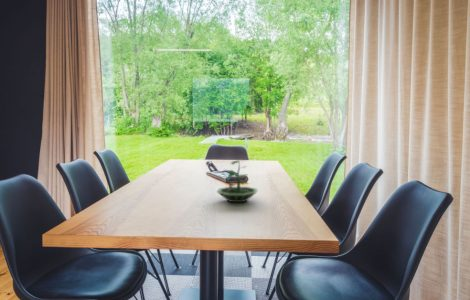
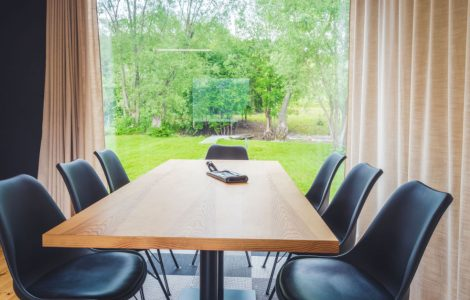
- terrarium [216,159,259,203]
